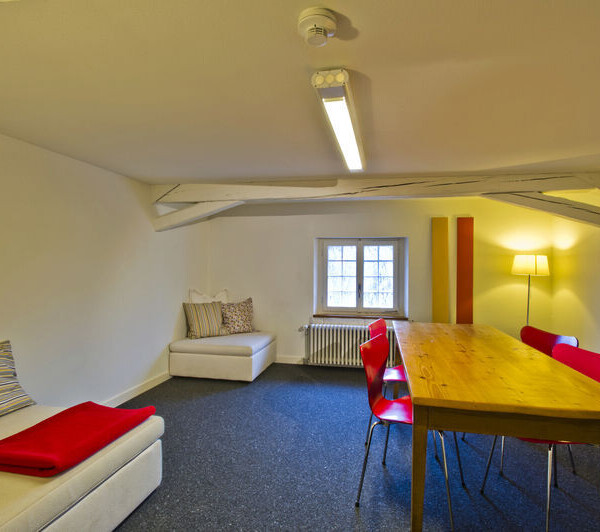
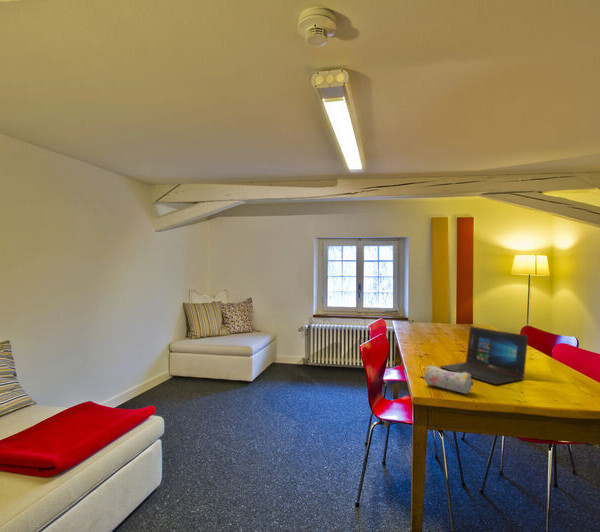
+ pencil case [423,364,474,395]
+ laptop [439,325,529,385]
